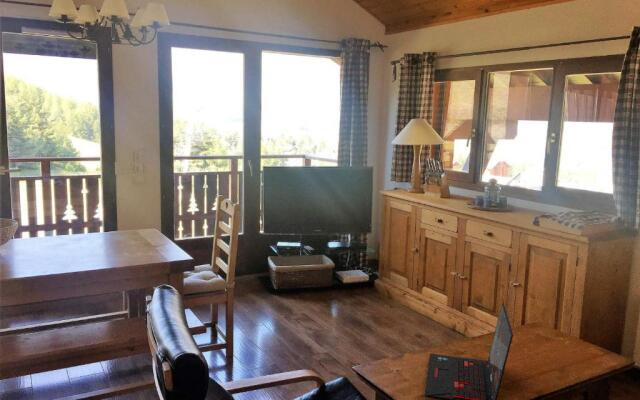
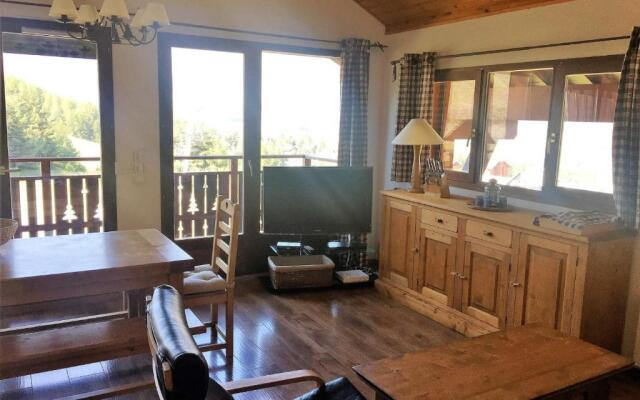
- laptop [424,301,514,400]
